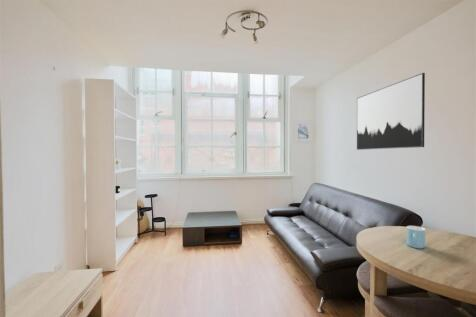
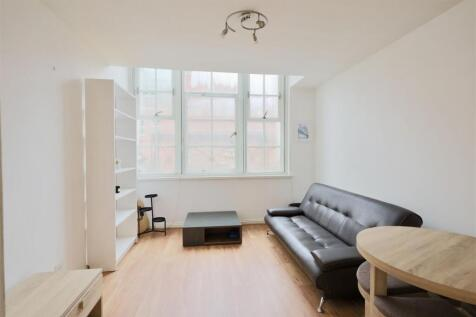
- mug [406,225,426,249]
- wall art [356,72,426,151]
